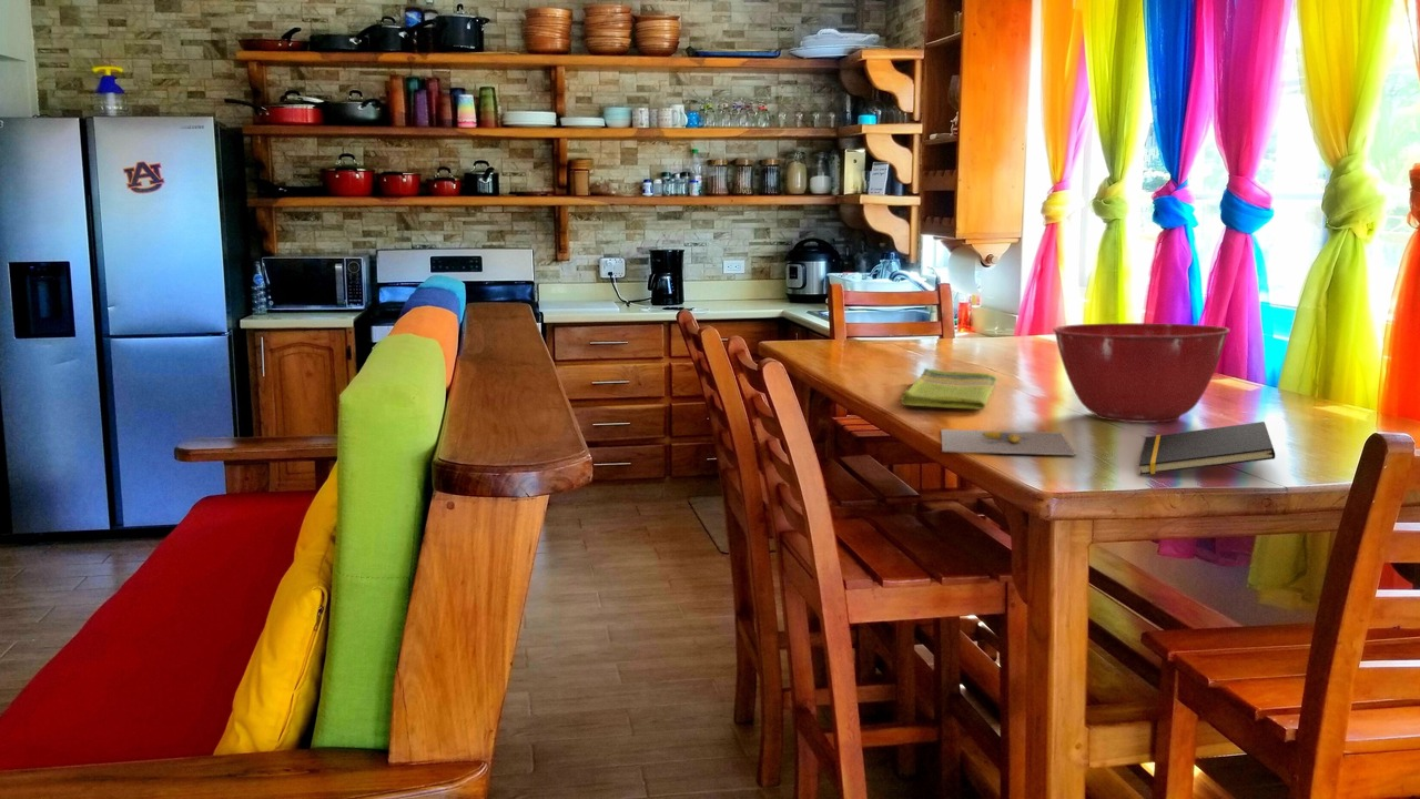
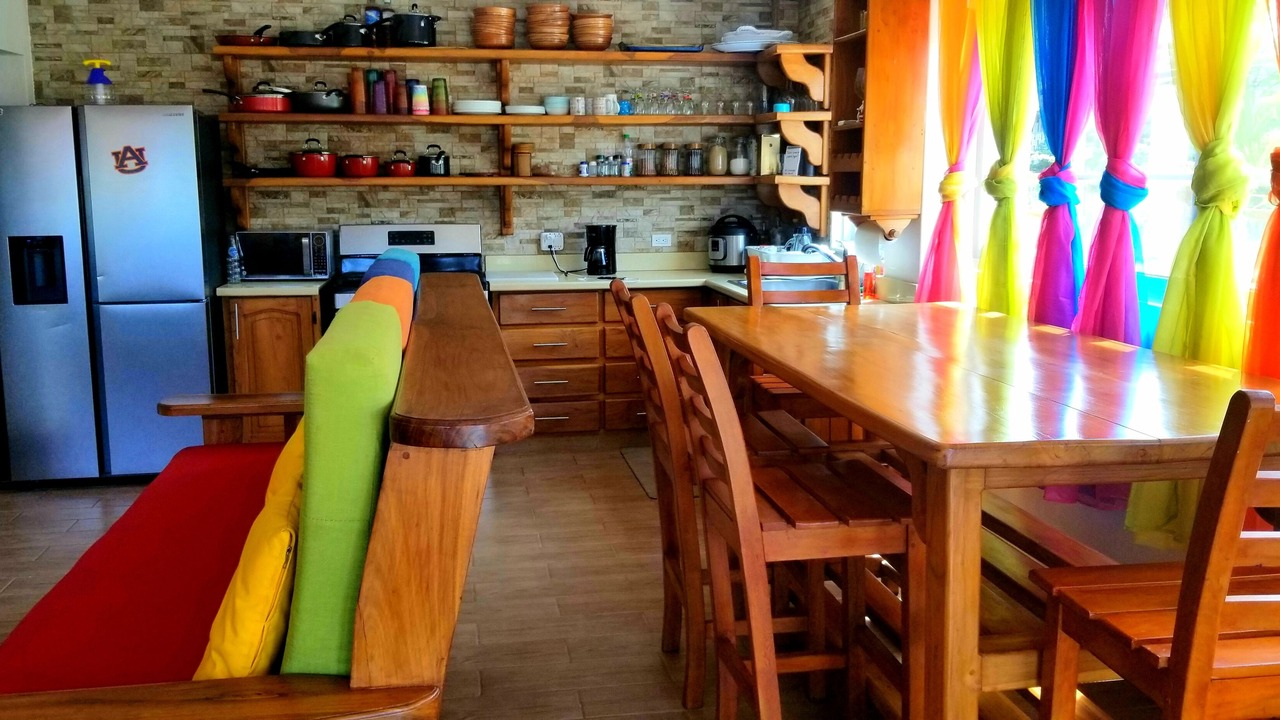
- banana [941,428,1077,456]
- dish towel [900,367,998,411]
- notepad [1138,421,1276,476]
- mixing bowl [1052,322,1231,424]
